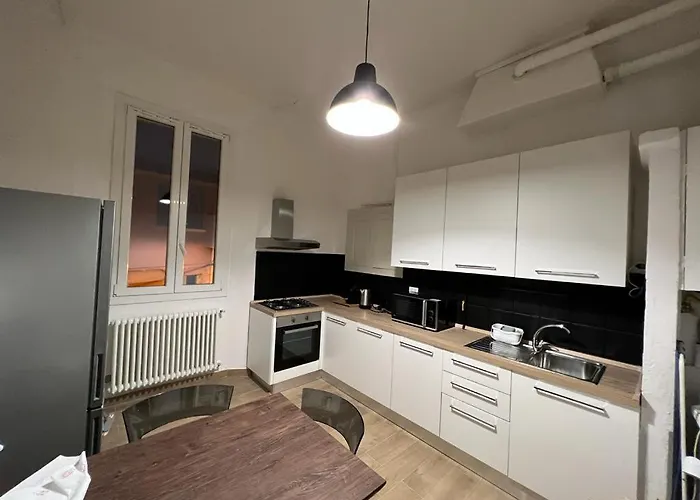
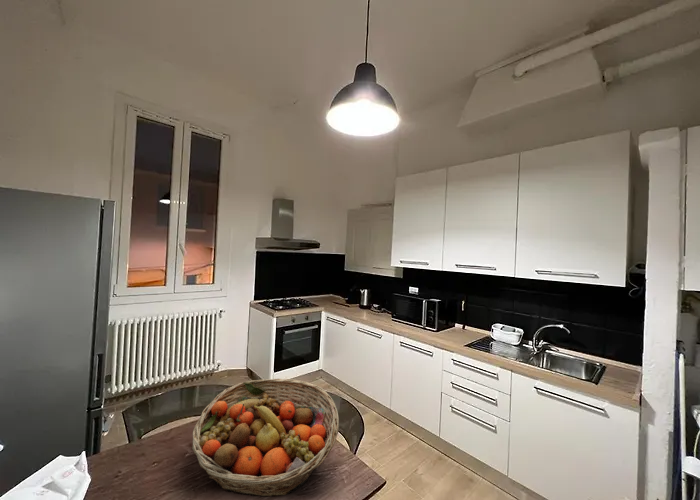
+ fruit basket [191,378,340,498]
